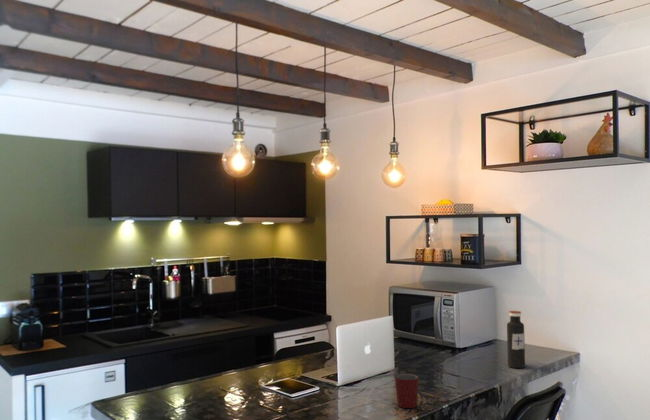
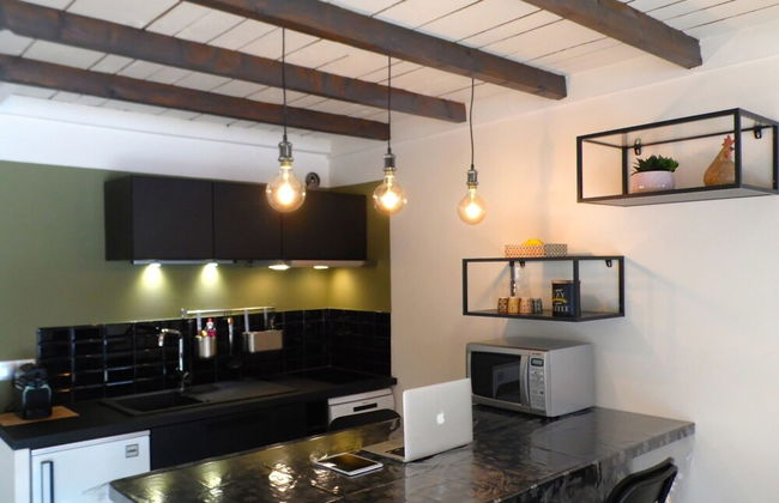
- mug [394,373,419,409]
- water bottle [506,310,526,369]
